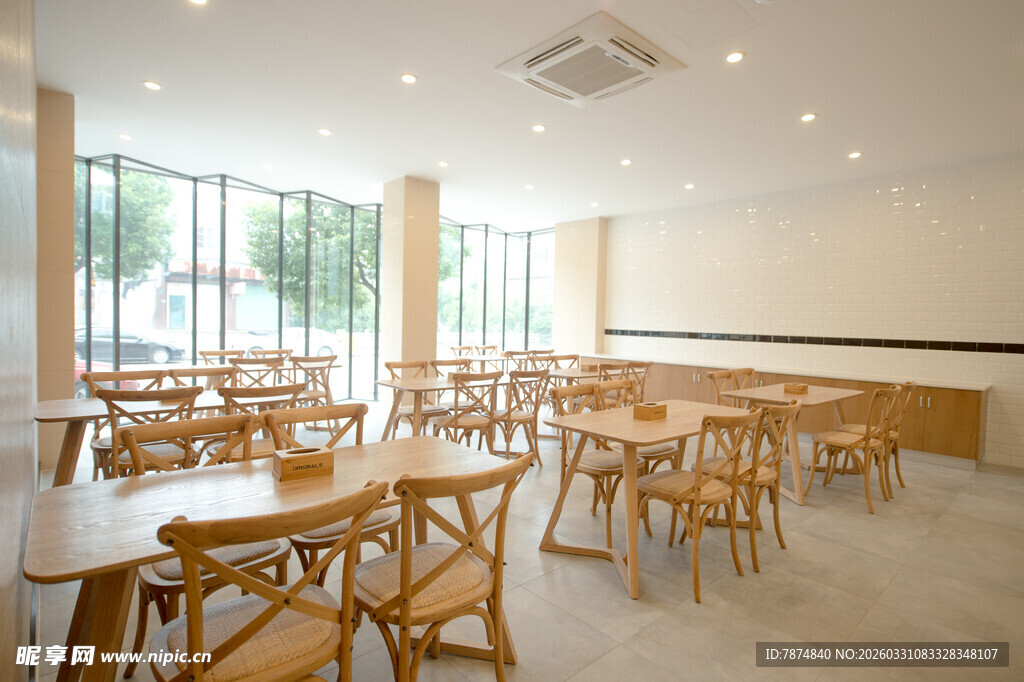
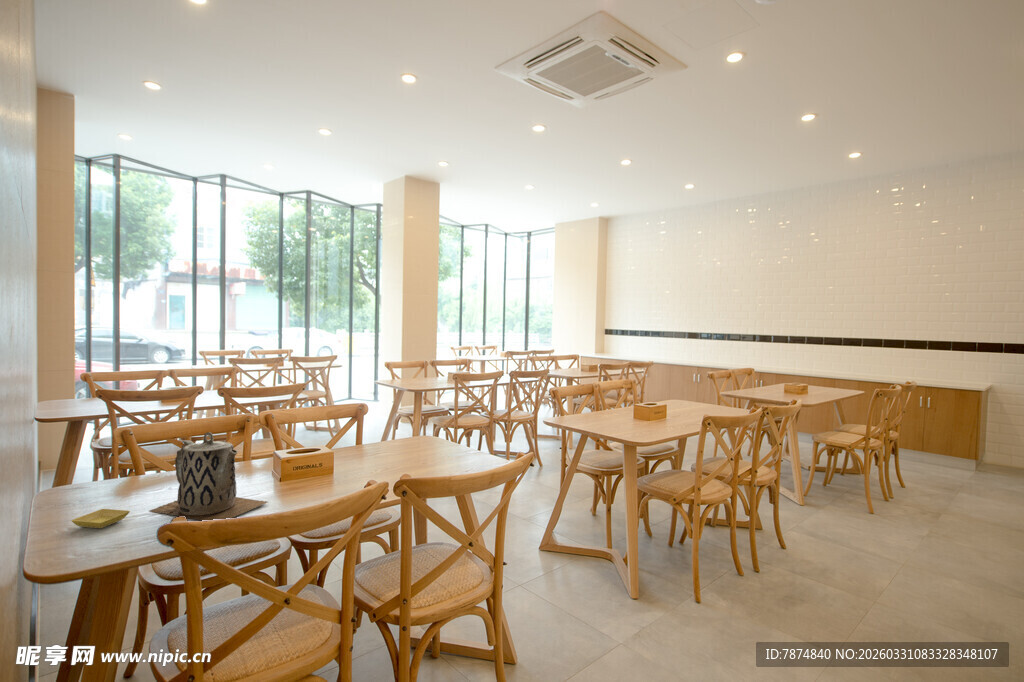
+ teapot [149,431,268,521]
+ saucer [70,508,131,529]
